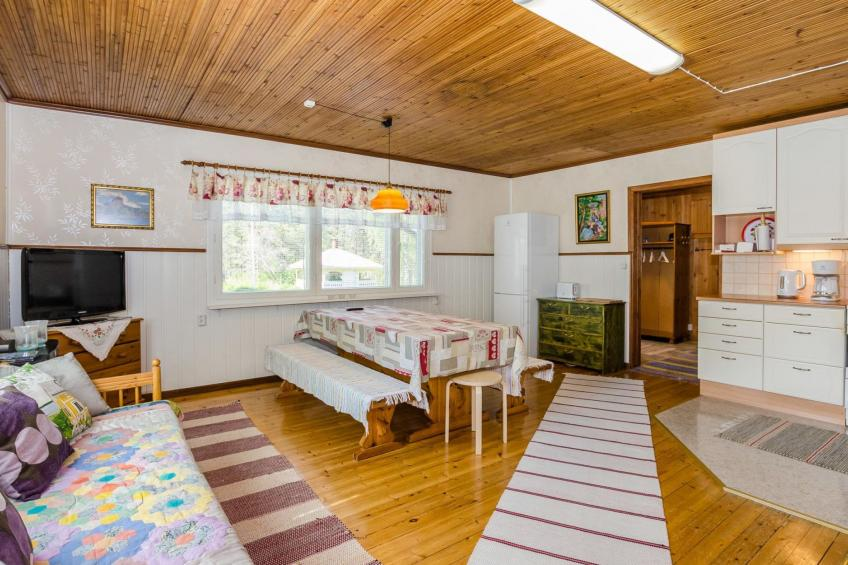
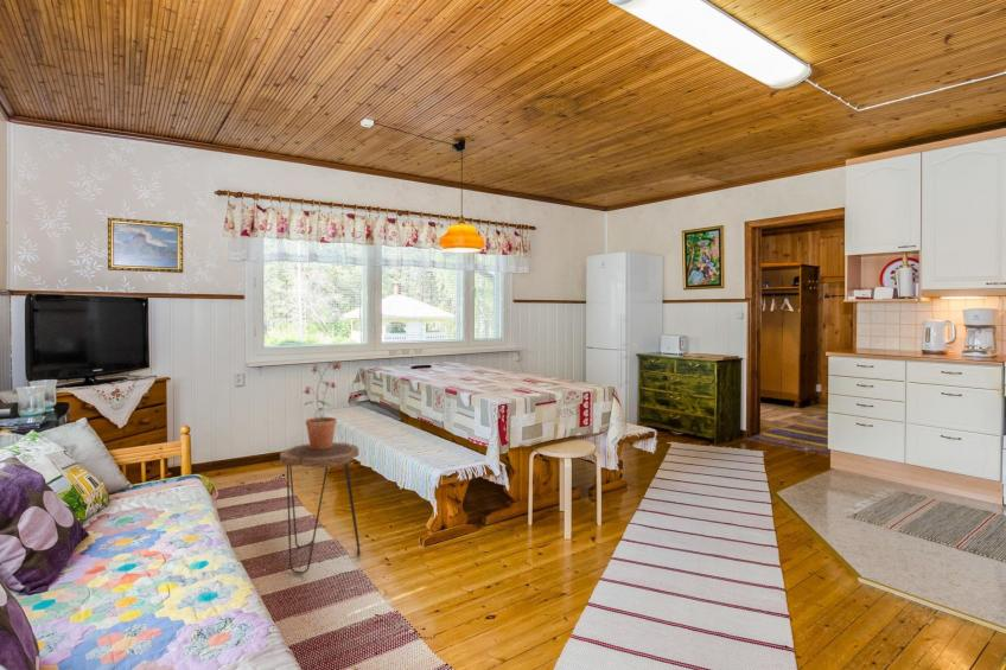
+ potted plant [303,360,343,449]
+ side table [279,441,362,575]
